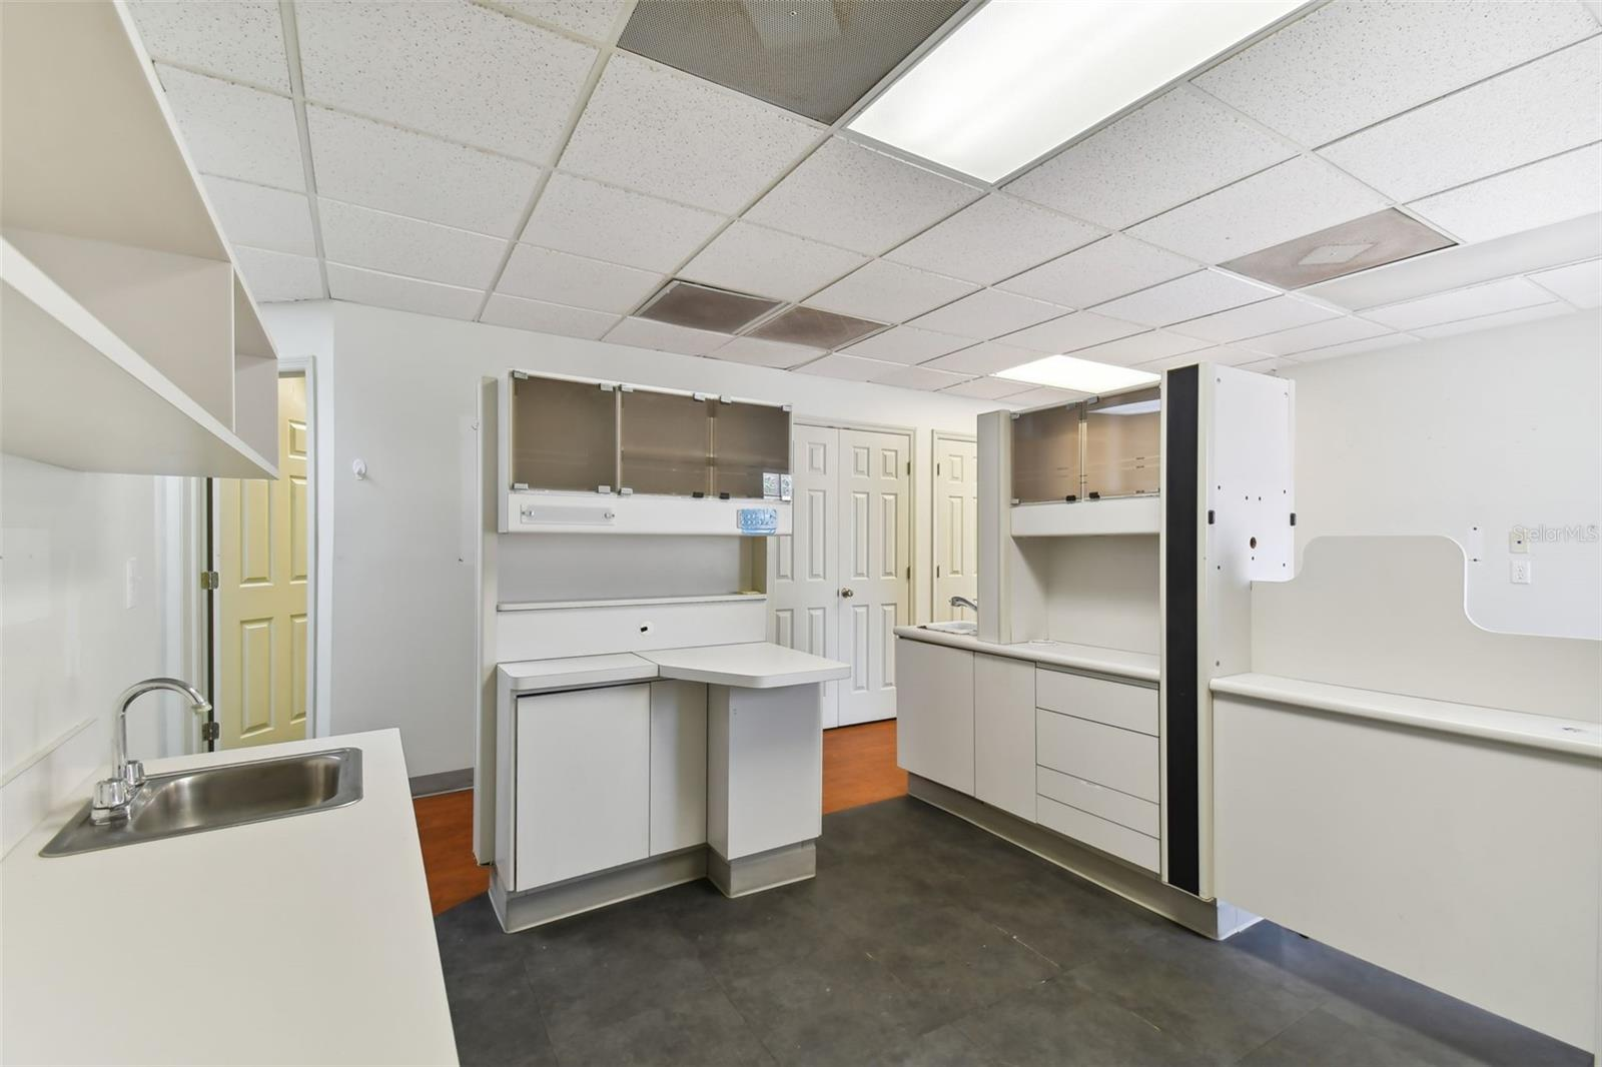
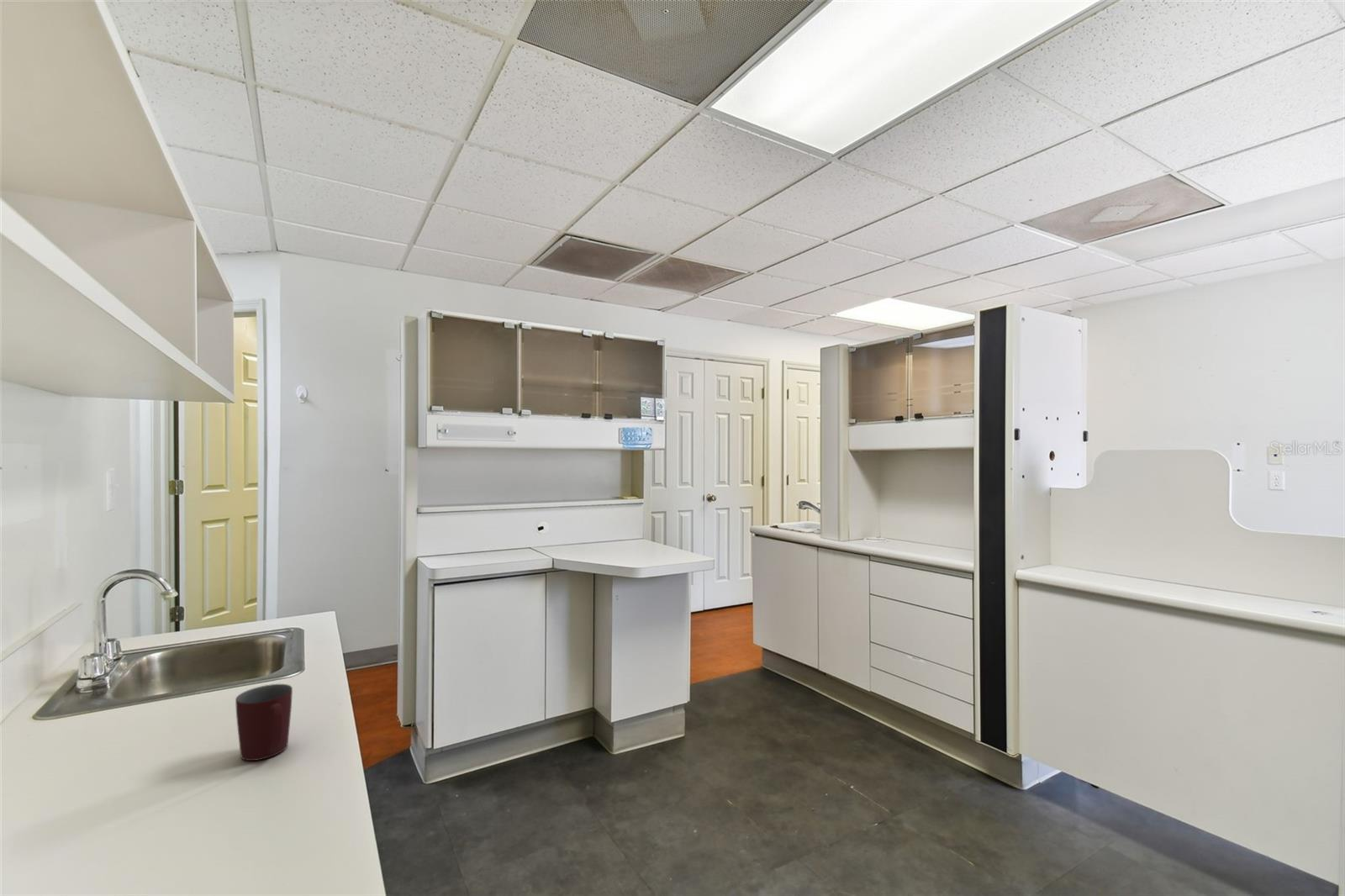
+ mug [235,683,293,762]
